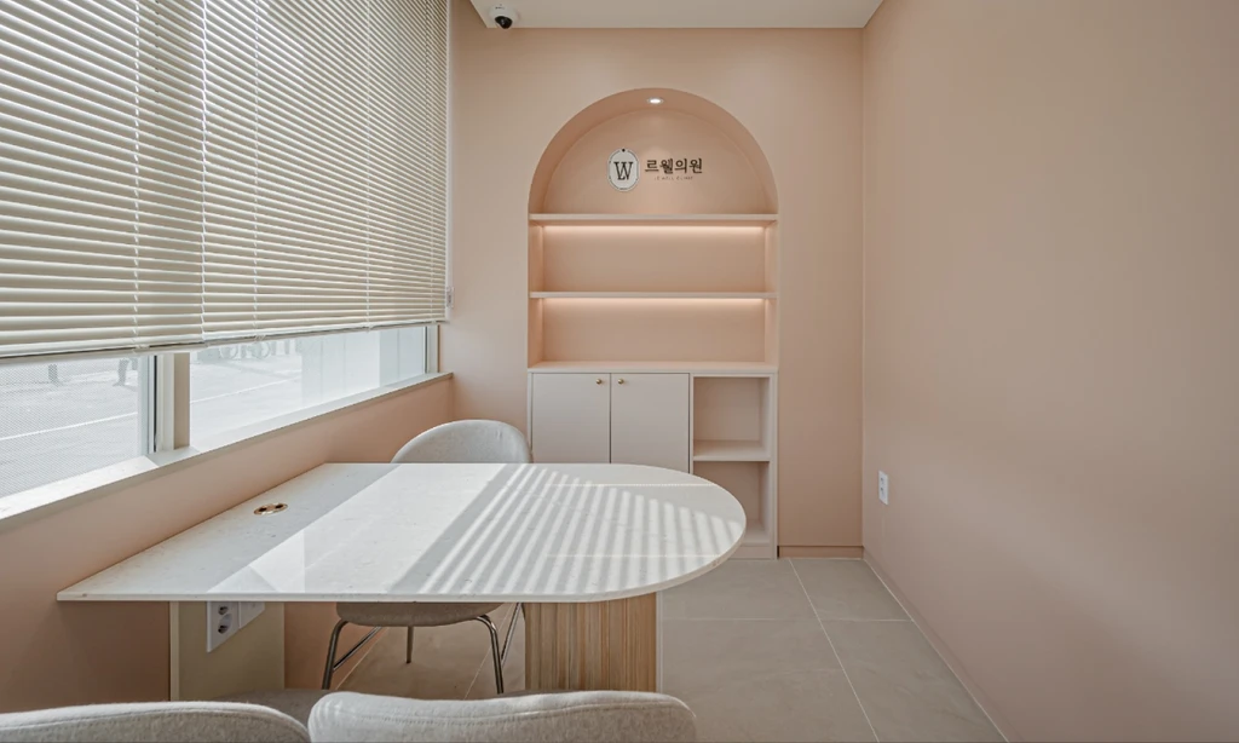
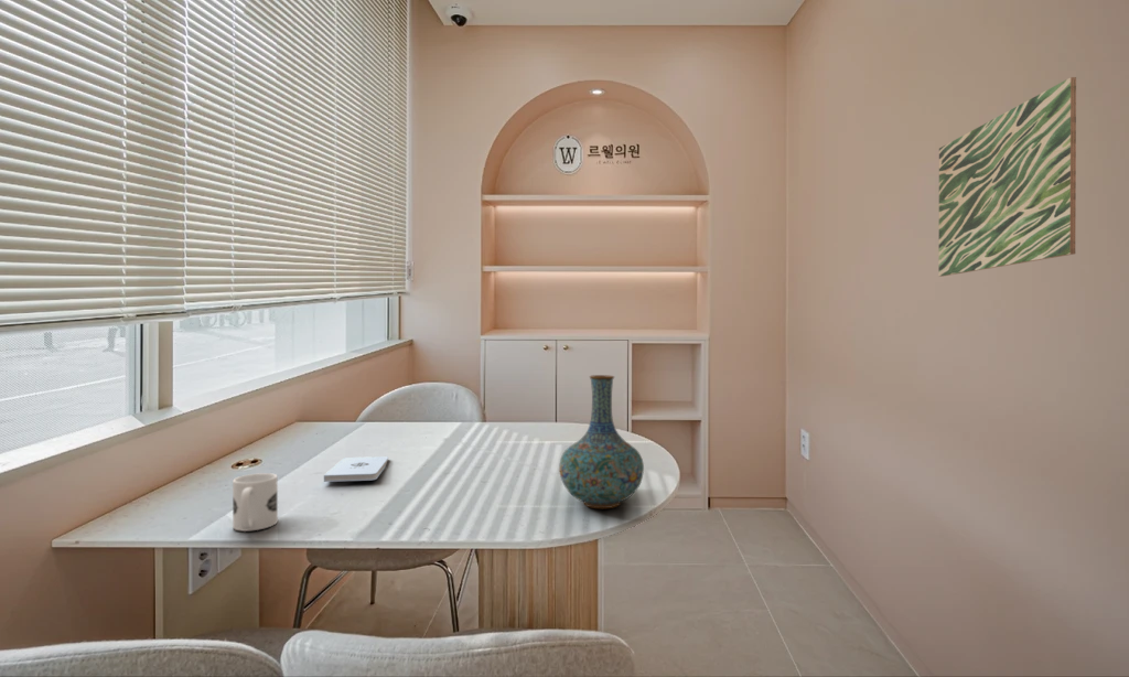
+ vase [558,374,645,509]
+ wall art [937,76,1077,278]
+ notepad [323,455,389,483]
+ mug [232,472,279,533]
